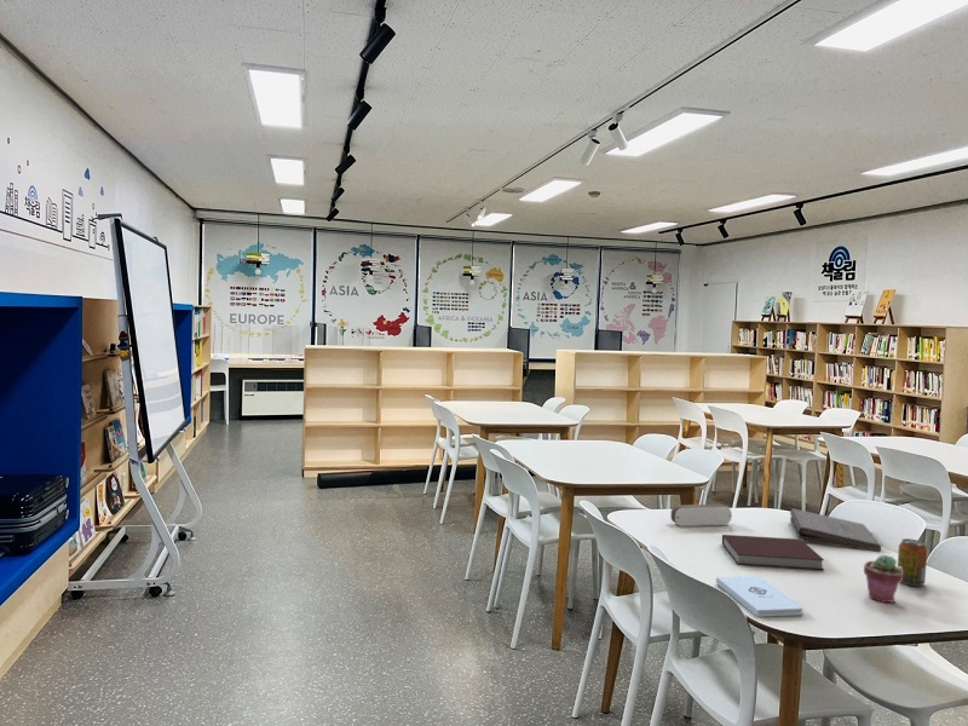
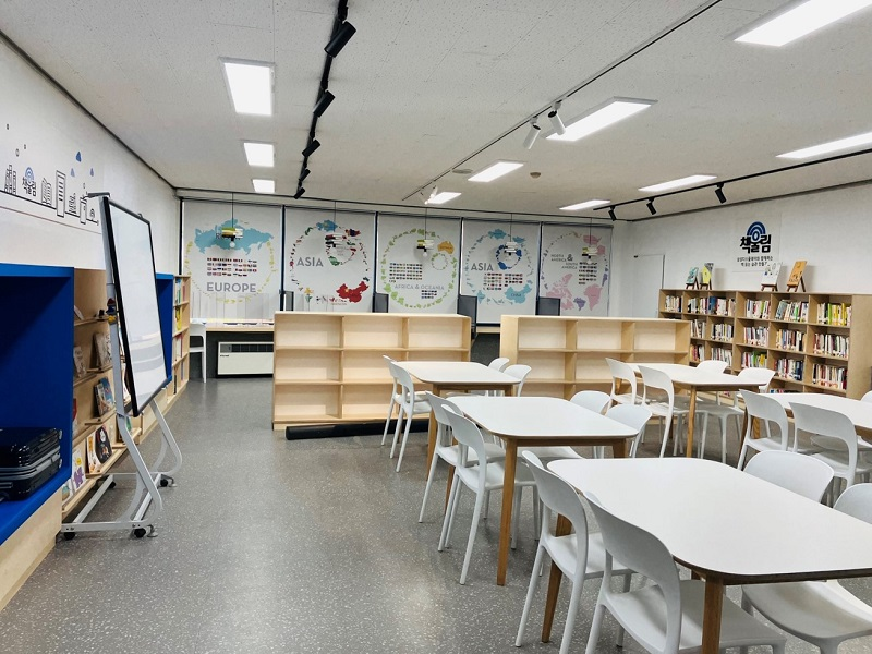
- beverage can [897,537,928,587]
- potted succulent [863,554,903,604]
- pizza box [789,507,882,552]
- pencil case [669,503,733,528]
- notepad [715,575,803,618]
- notebook [721,534,825,571]
